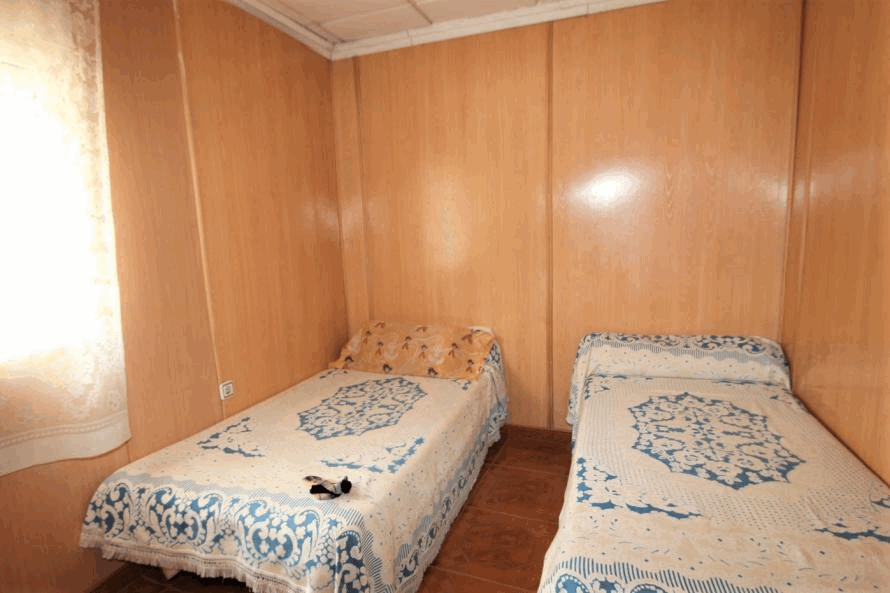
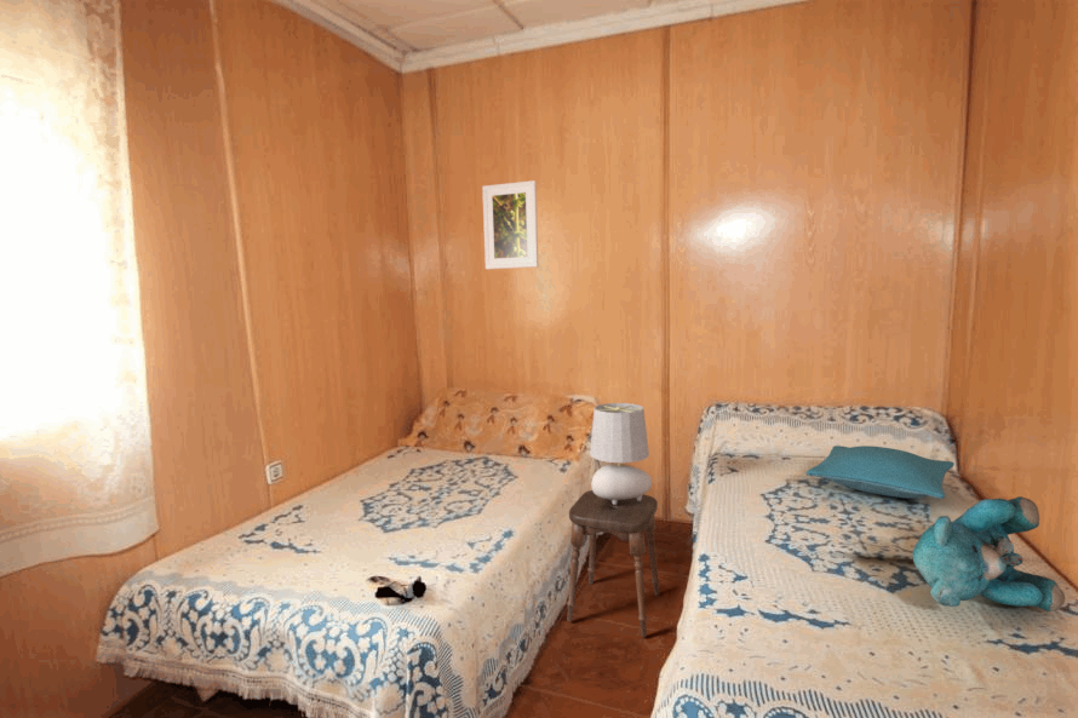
+ table lamp [589,402,653,505]
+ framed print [481,179,539,270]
+ pillow [804,444,956,500]
+ teddy bear [912,495,1066,613]
+ stool [566,489,661,638]
